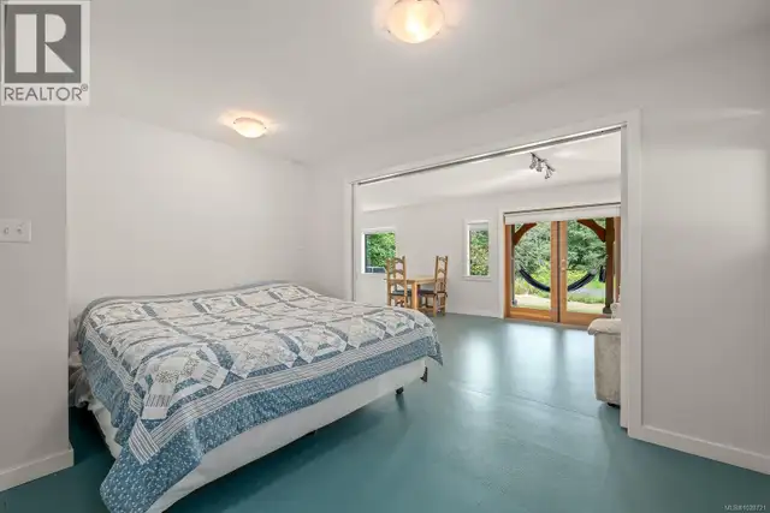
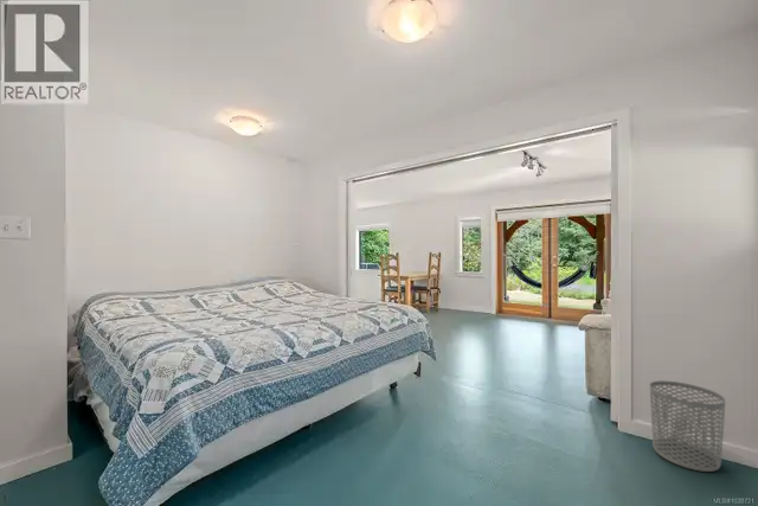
+ waste bin [649,379,726,473]
